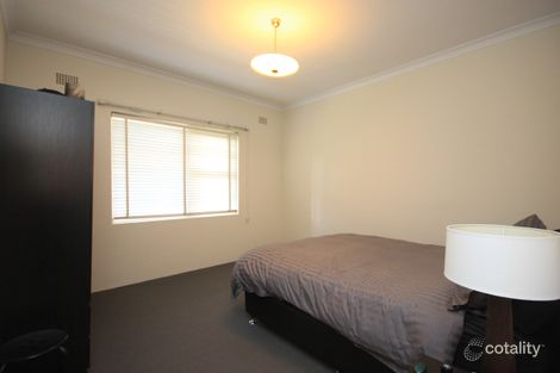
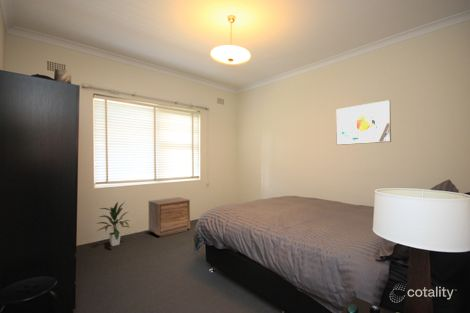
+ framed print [335,99,392,146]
+ indoor plant [96,201,131,247]
+ nightstand [148,196,191,238]
